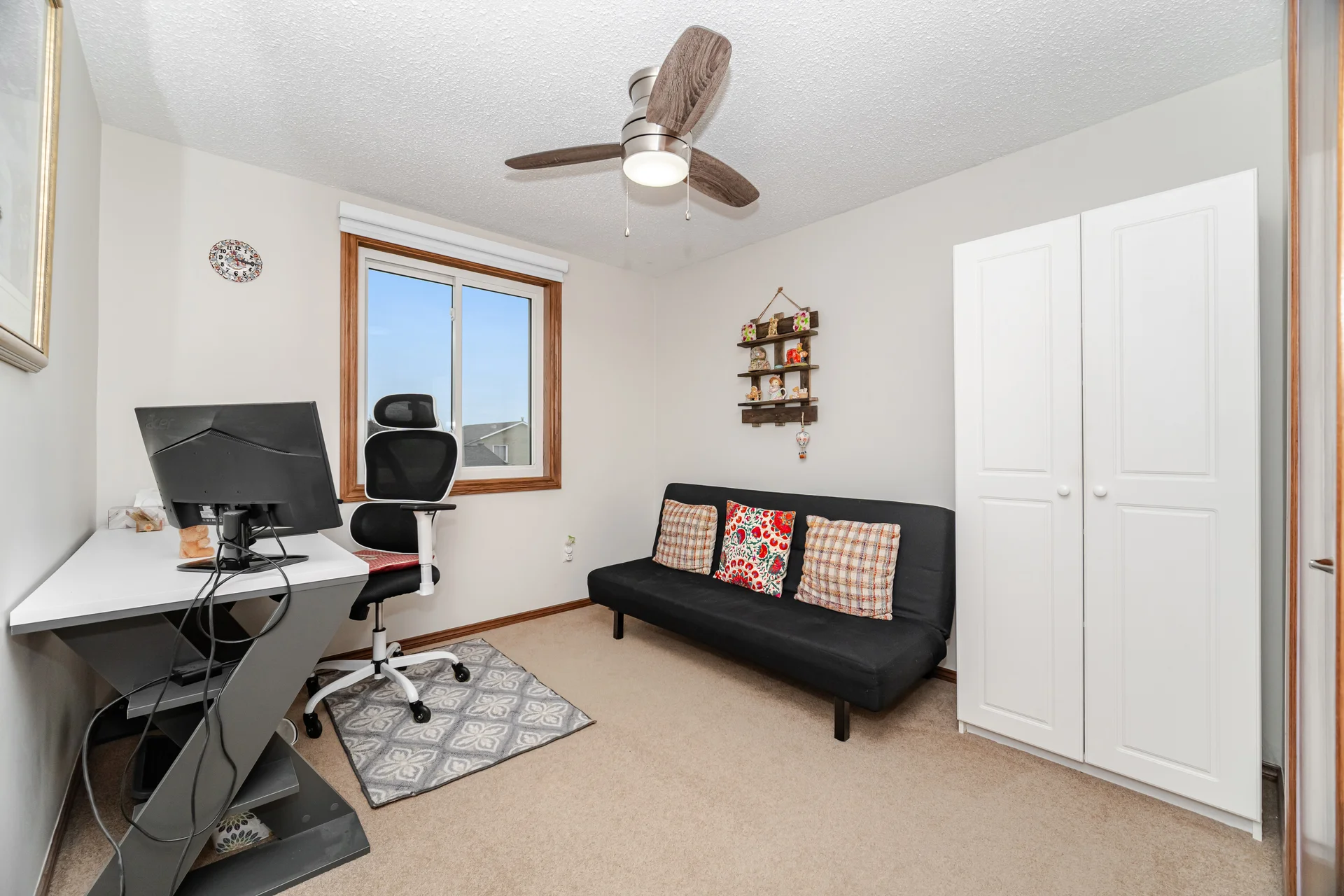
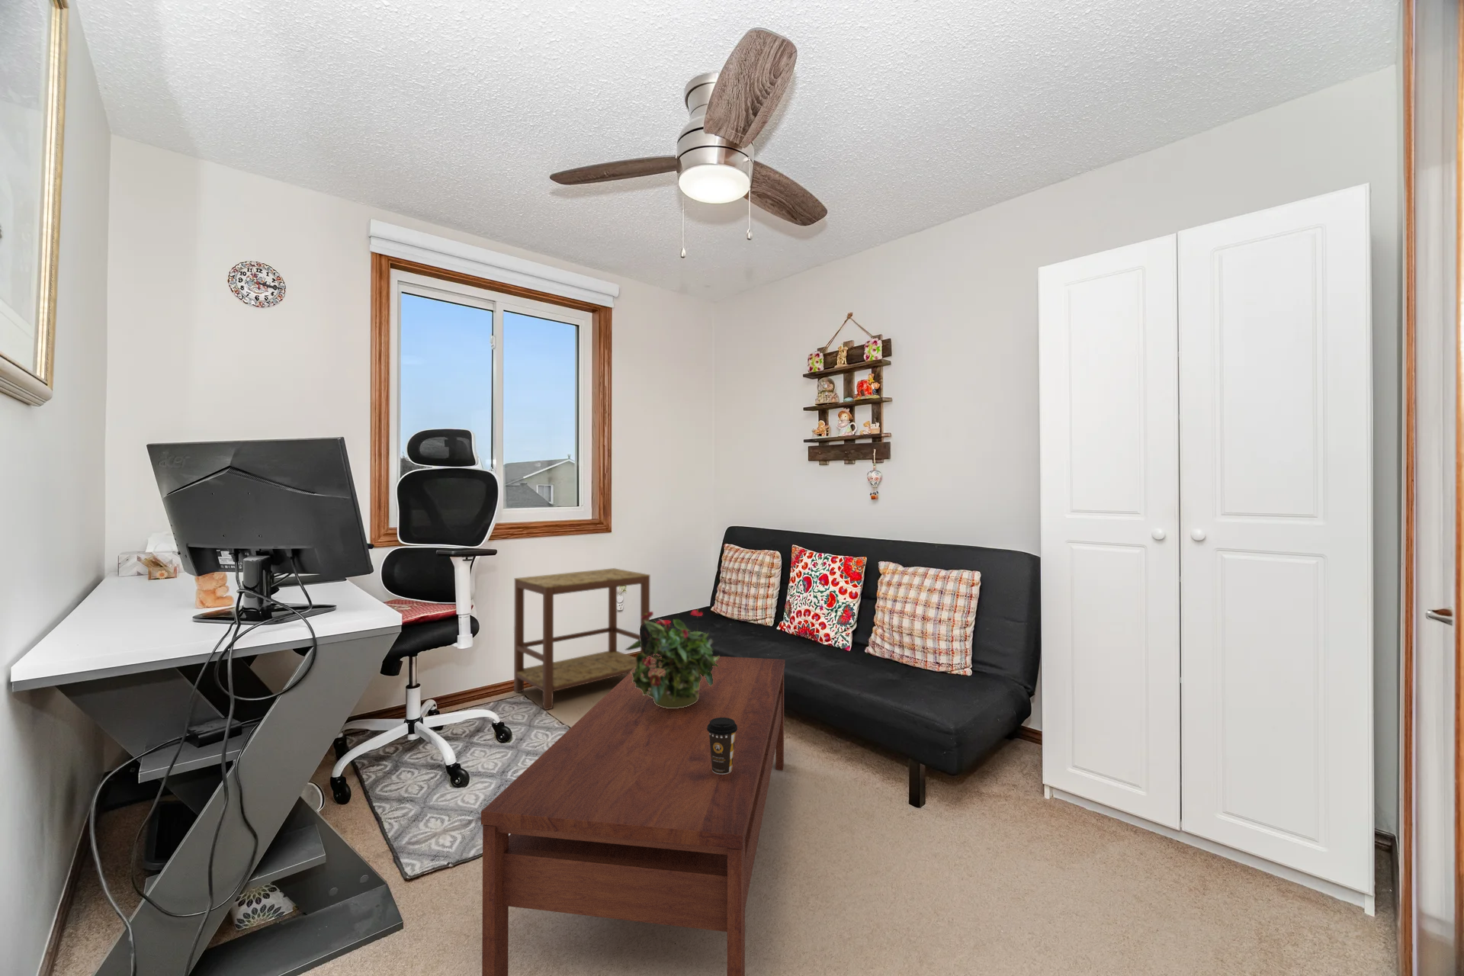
+ side table [513,568,651,710]
+ potted plant [624,609,720,708]
+ coffee table [480,654,785,976]
+ coffee cup [707,718,737,774]
